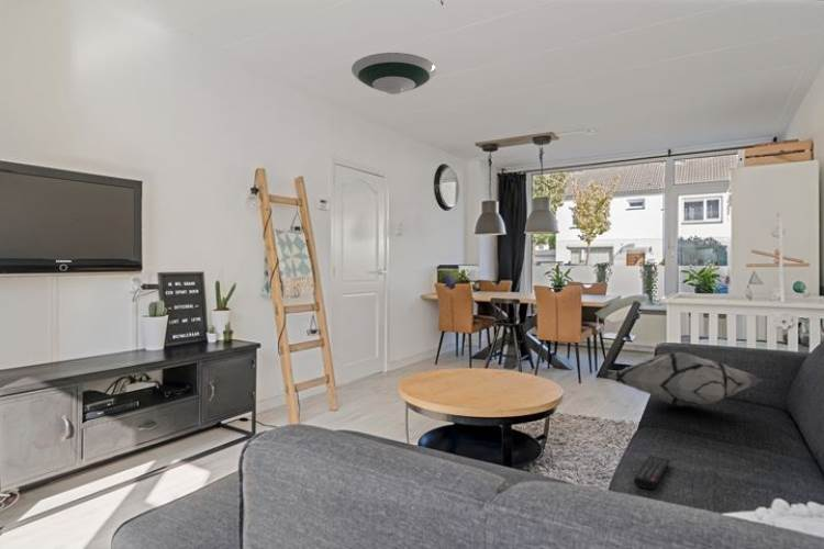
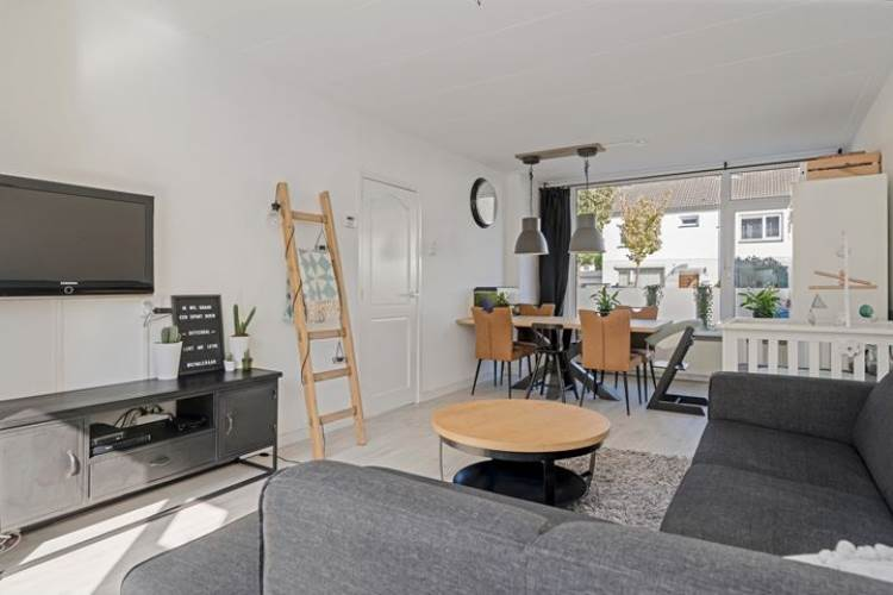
- decorative pillow [606,351,764,407]
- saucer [350,52,437,96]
- remote control [633,453,671,491]
